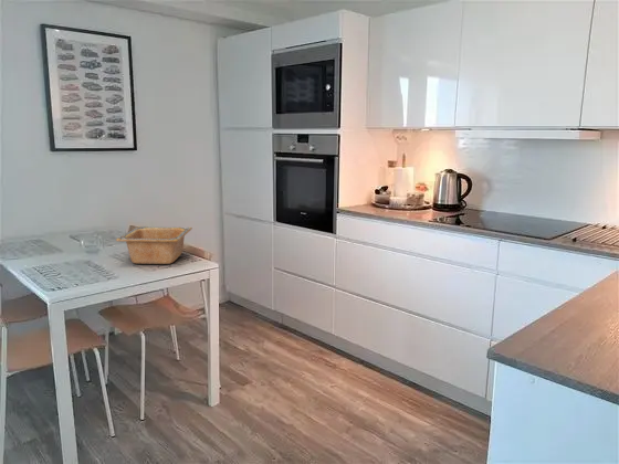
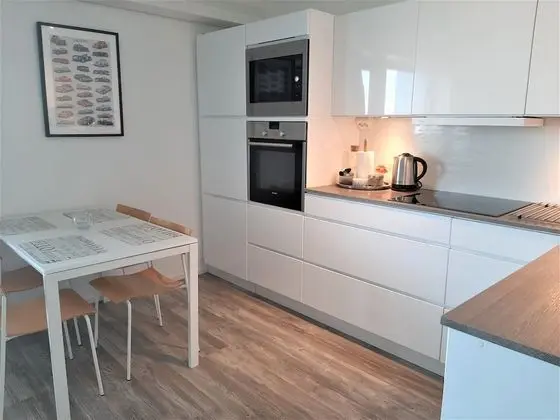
- serving bowl [115,225,193,265]
